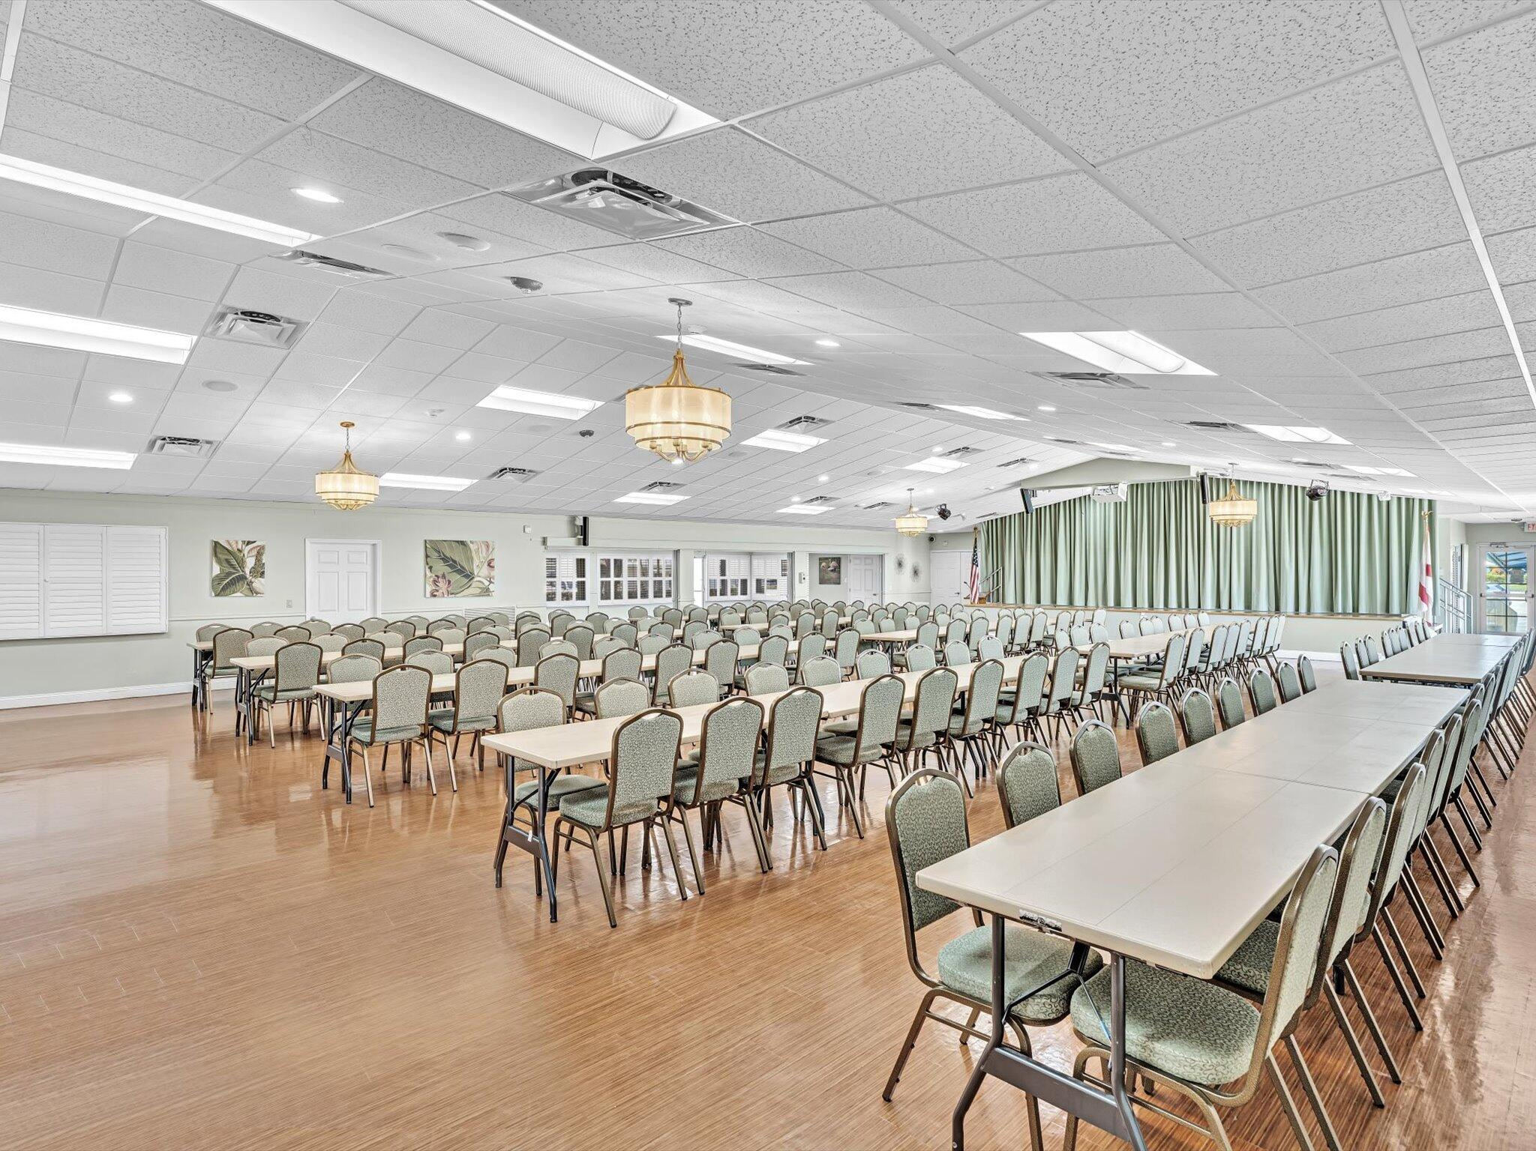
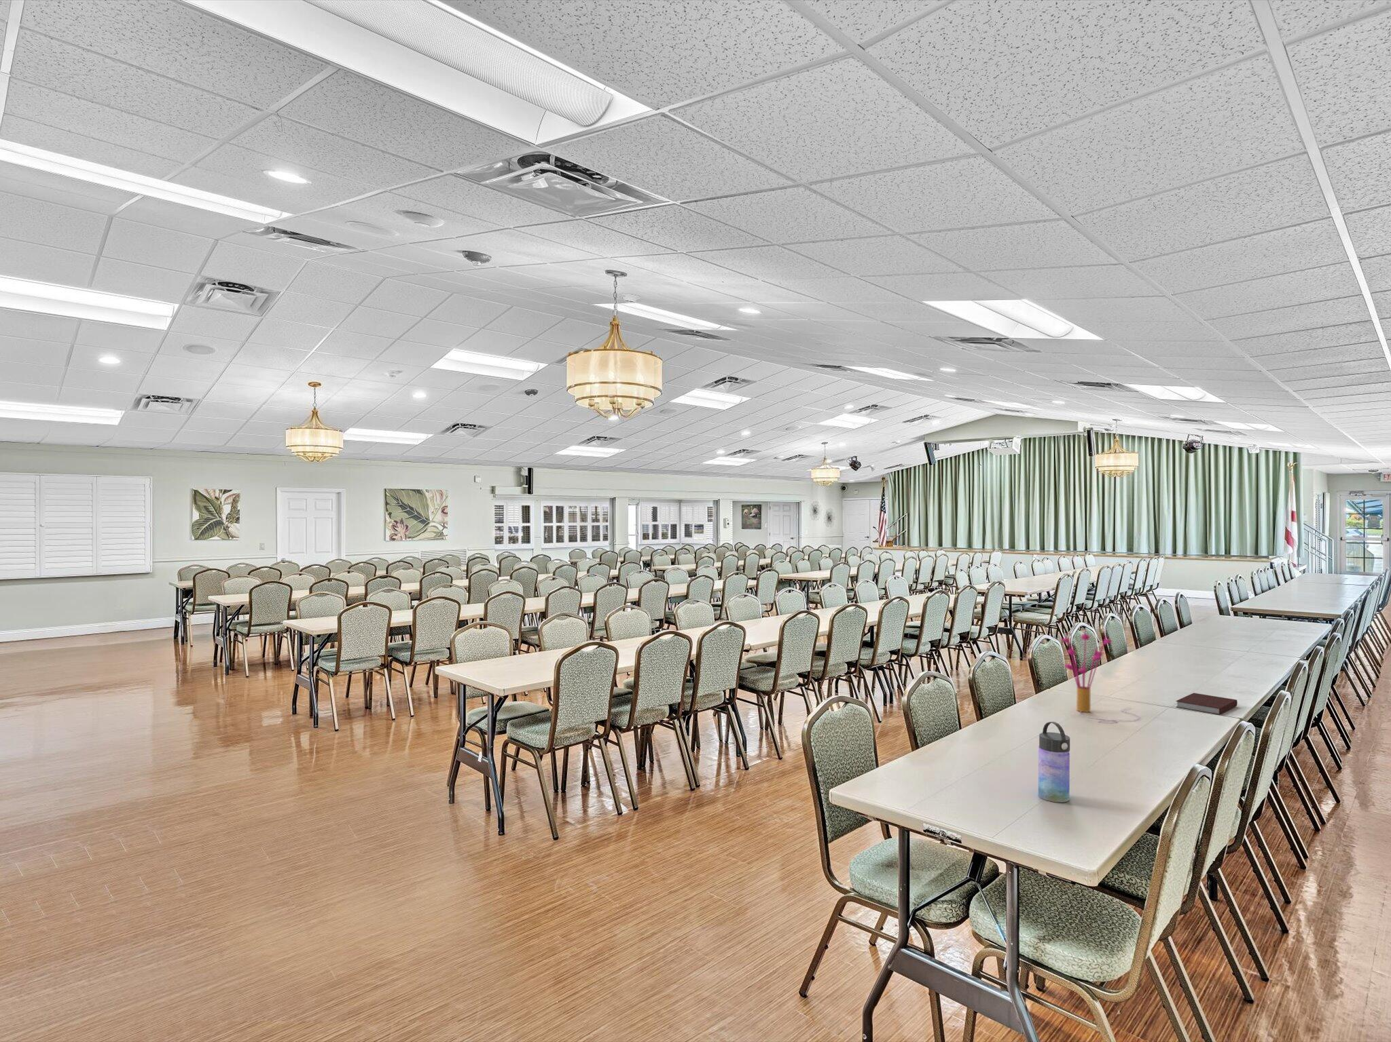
+ notebook [1175,693,1238,716]
+ water bottle [1038,721,1070,803]
+ flower arrangement [1061,629,1140,723]
